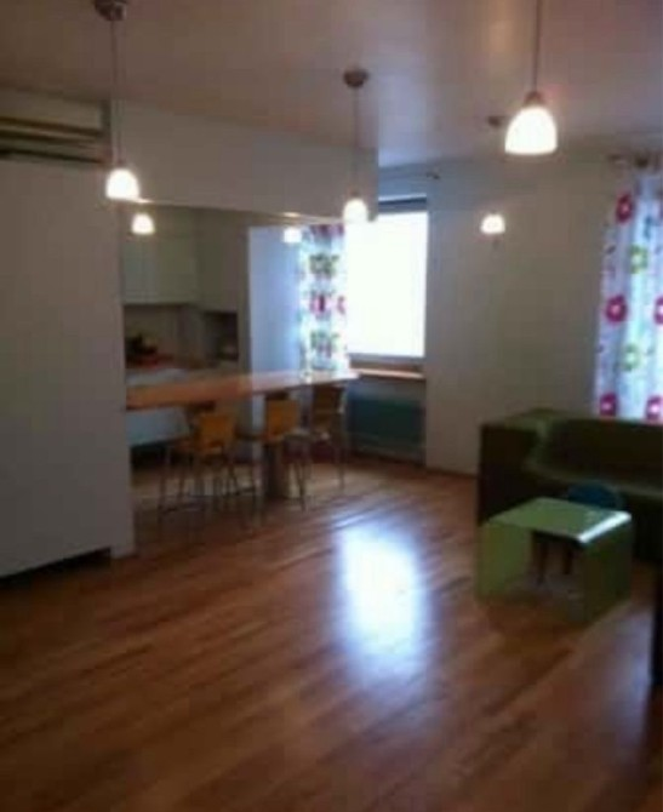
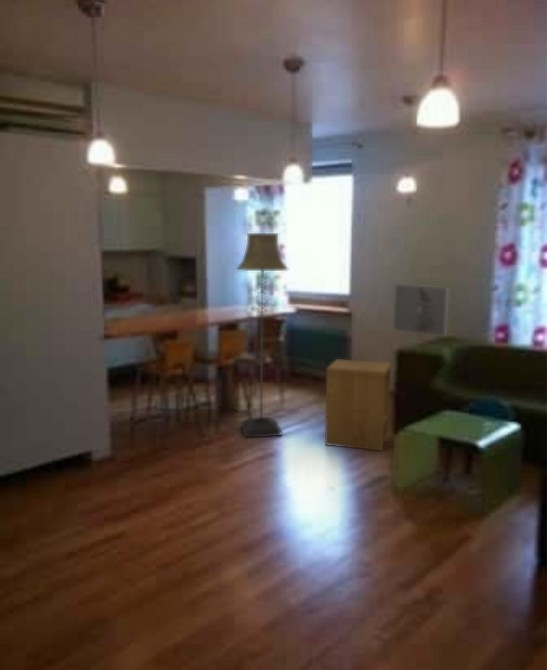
+ side table [324,358,392,452]
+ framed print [392,283,450,337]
+ floor lamp [235,232,289,438]
